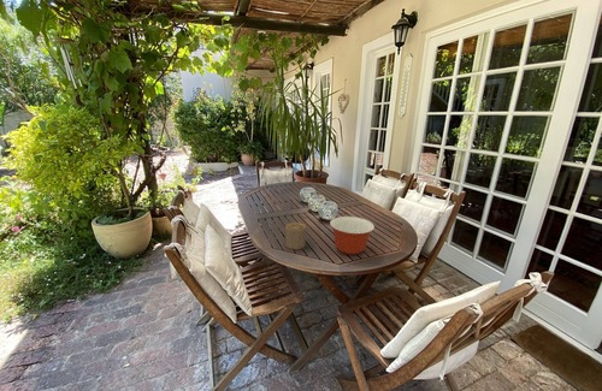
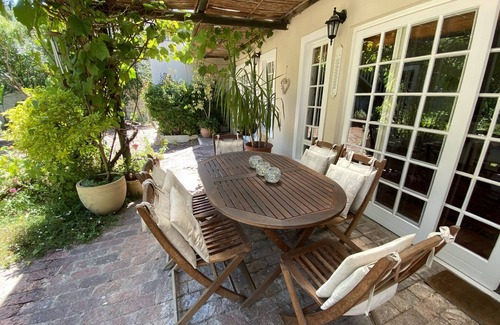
- cup [284,221,307,250]
- mixing bowl [329,215,376,256]
